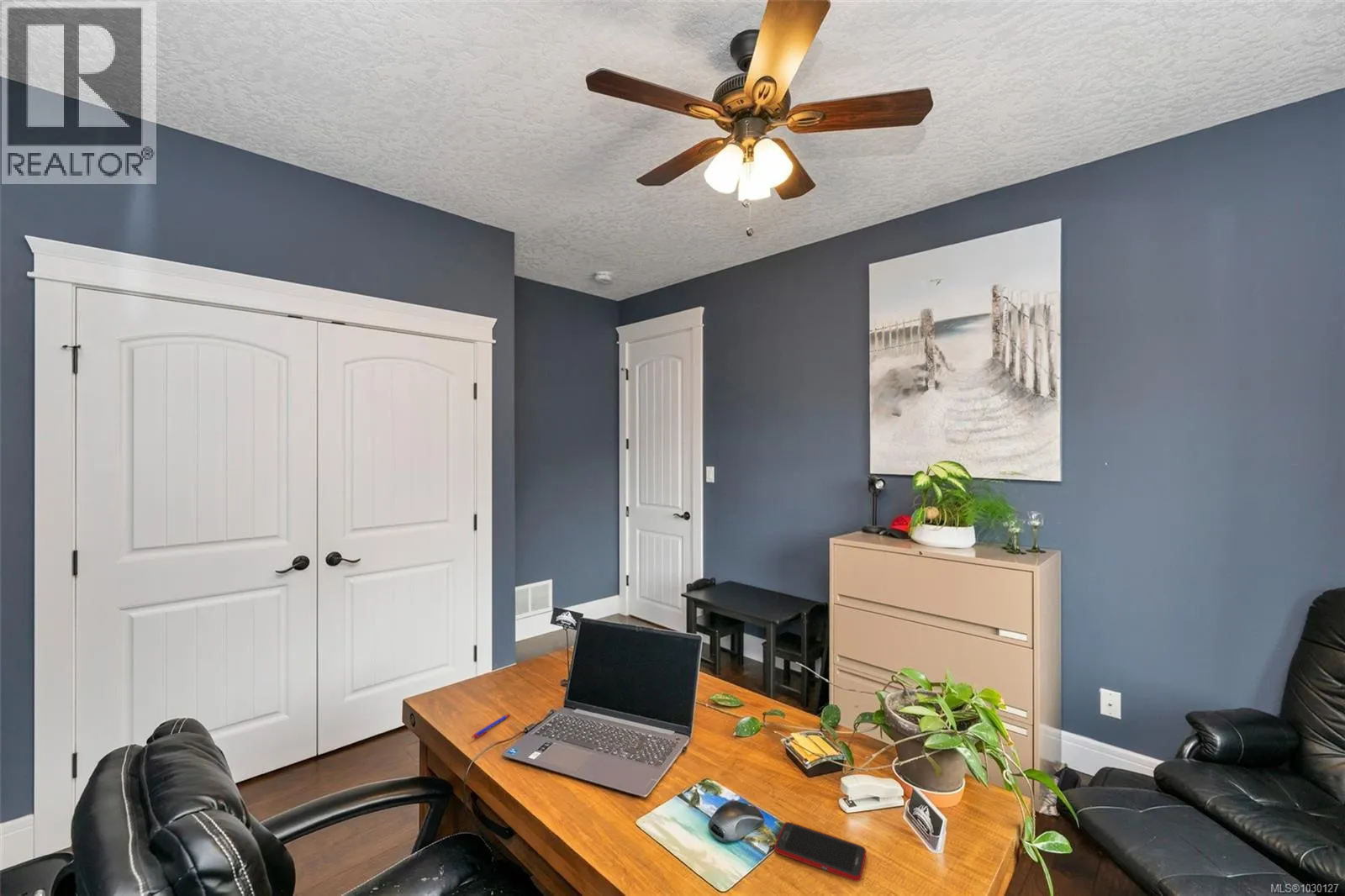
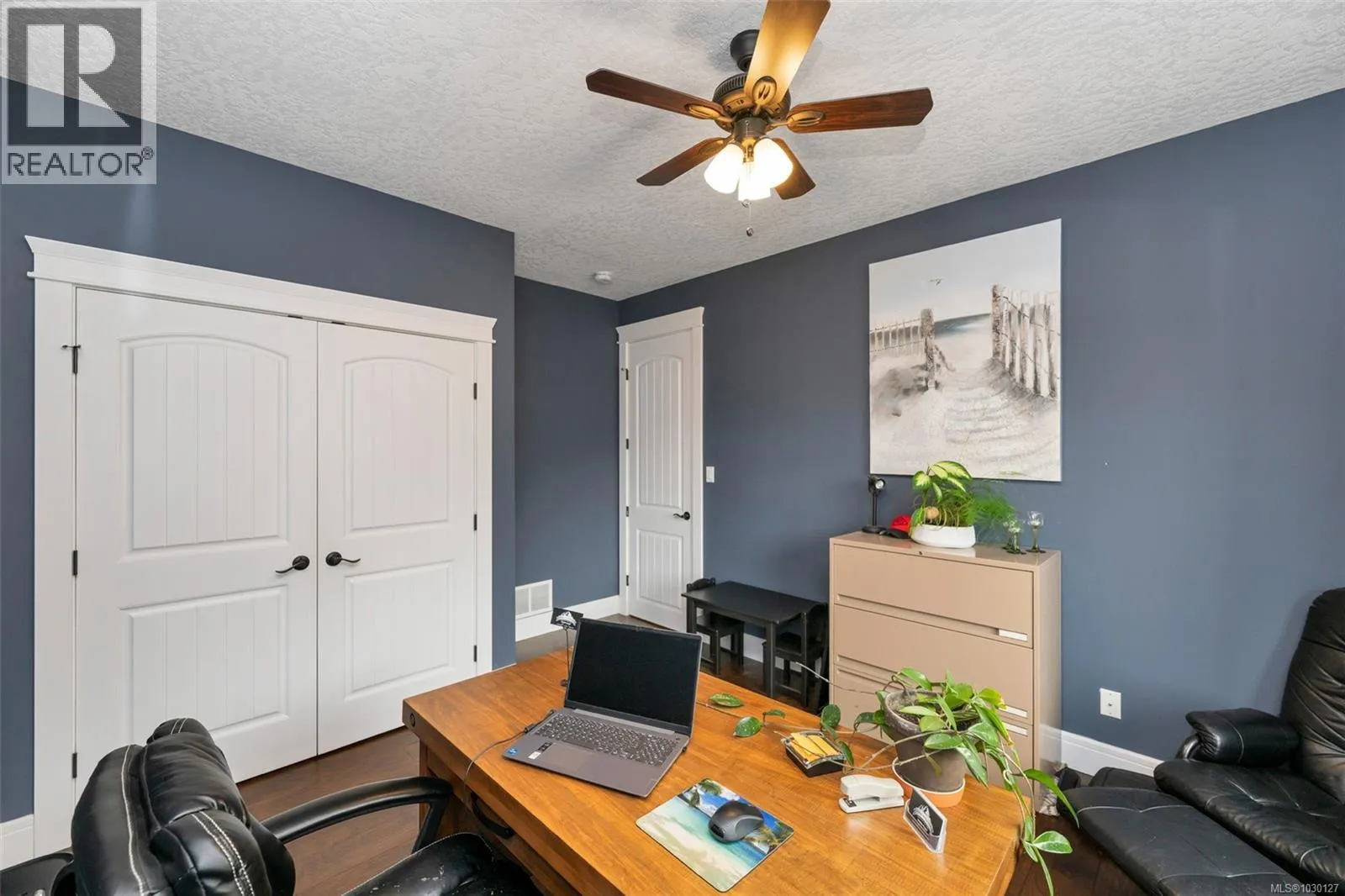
- pen [471,713,511,740]
- cell phone [773,821,867,883]
